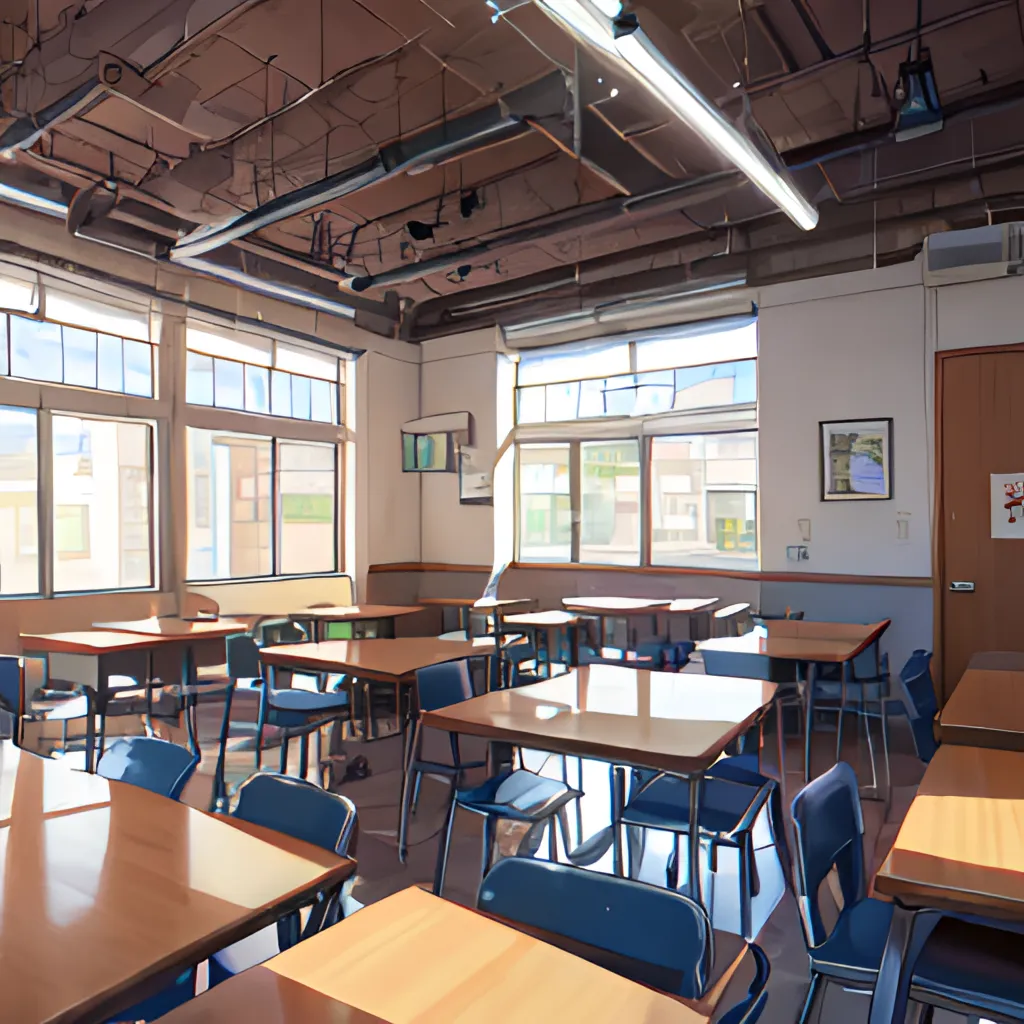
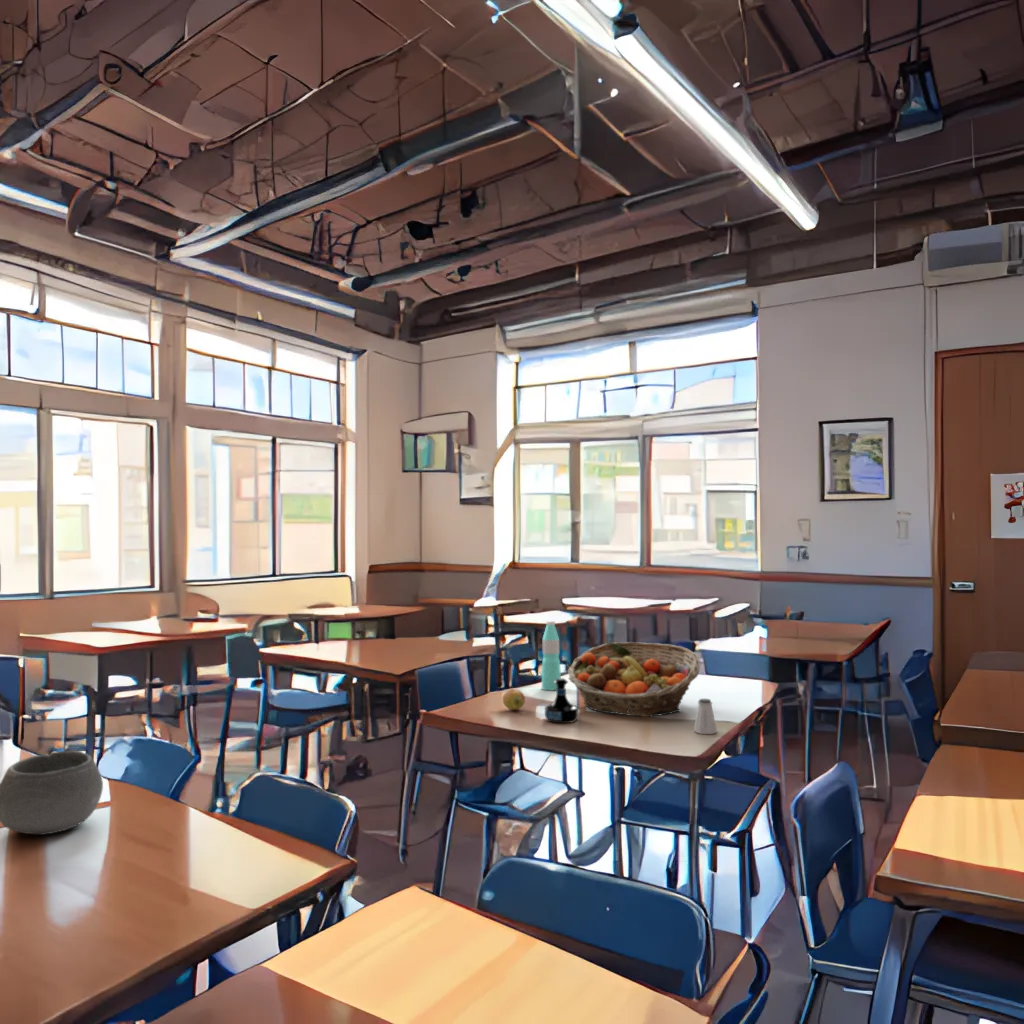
+ saltshaker [693,698,718,735]
+ fruit basket [567,641,701,718]
+ apple [502,687,526,711]
+ bowl [0,750,104,836]
+ water bottle [541,619,562,691]
+ tequila bottle [544,677,579,724]
